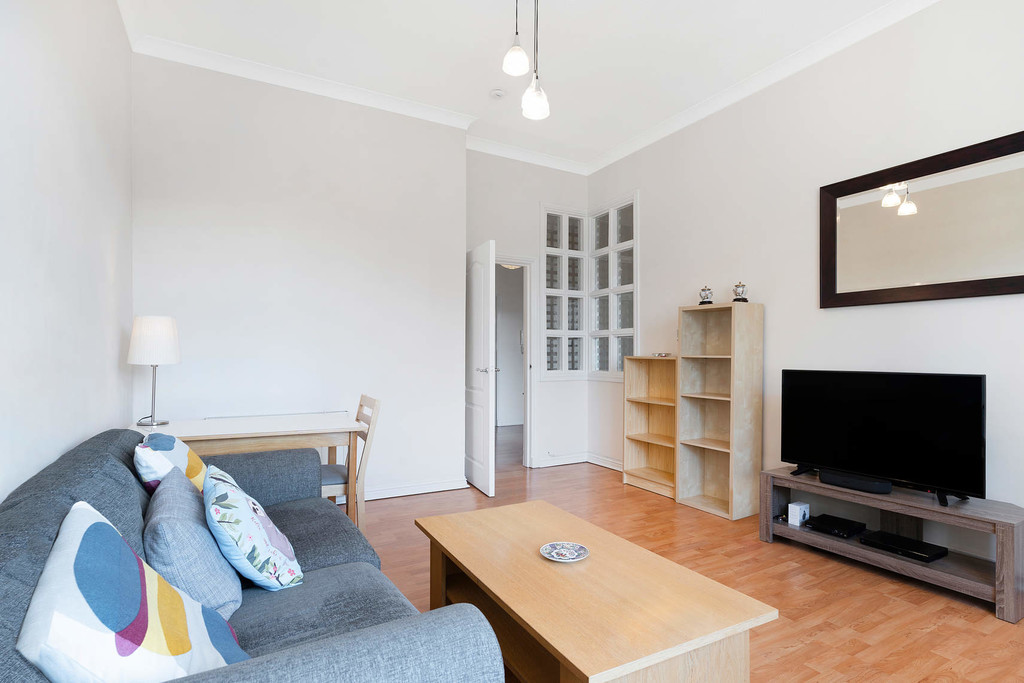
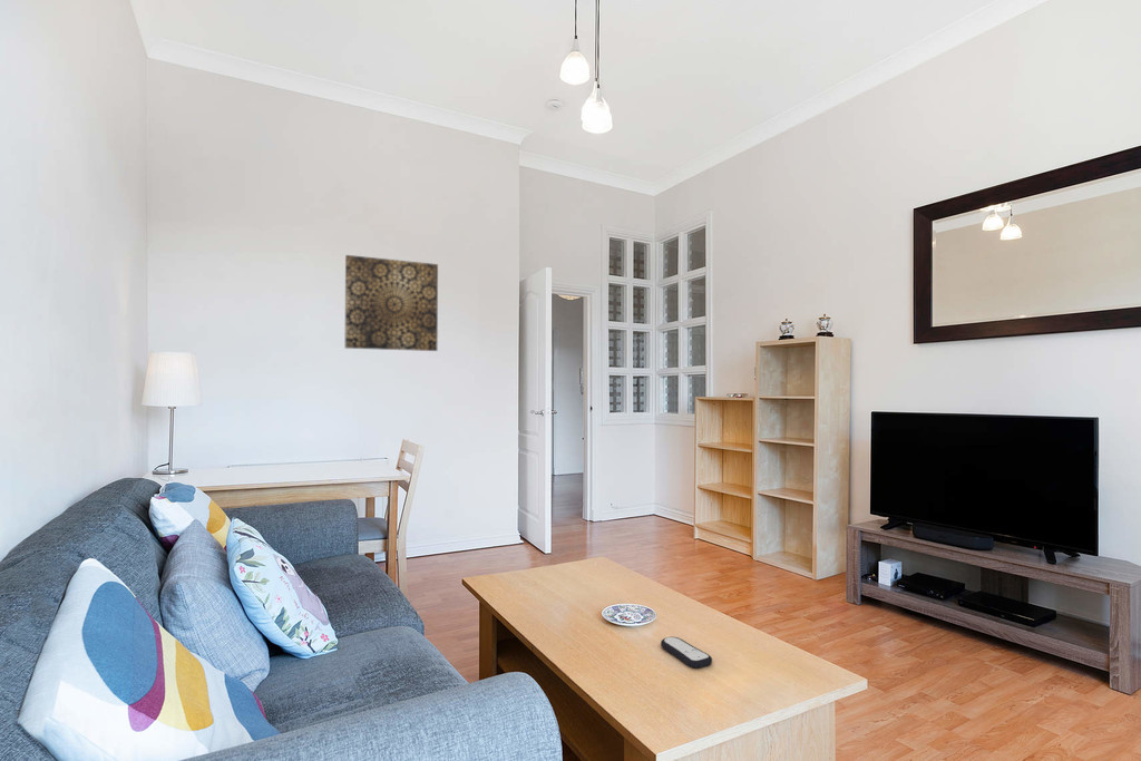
+ remote control [660,636,713,670]
+ wall art [344,254,439,352]
